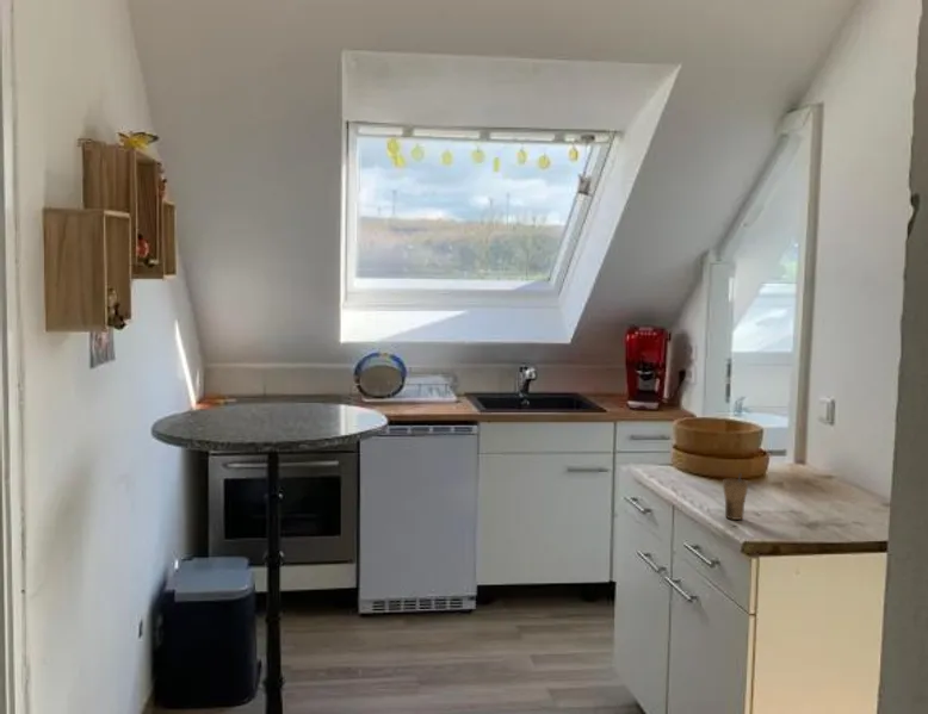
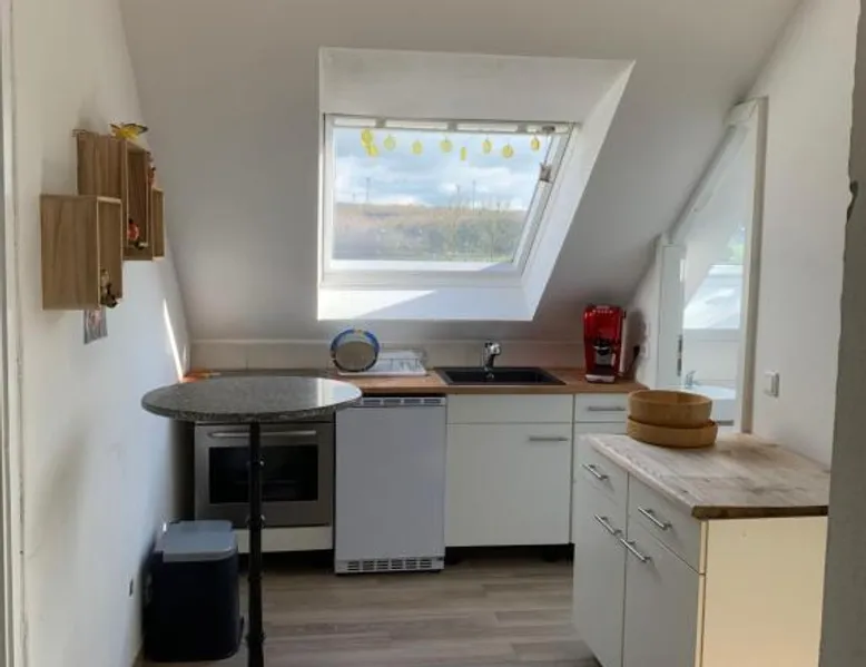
- cup [722,472,749,521]
